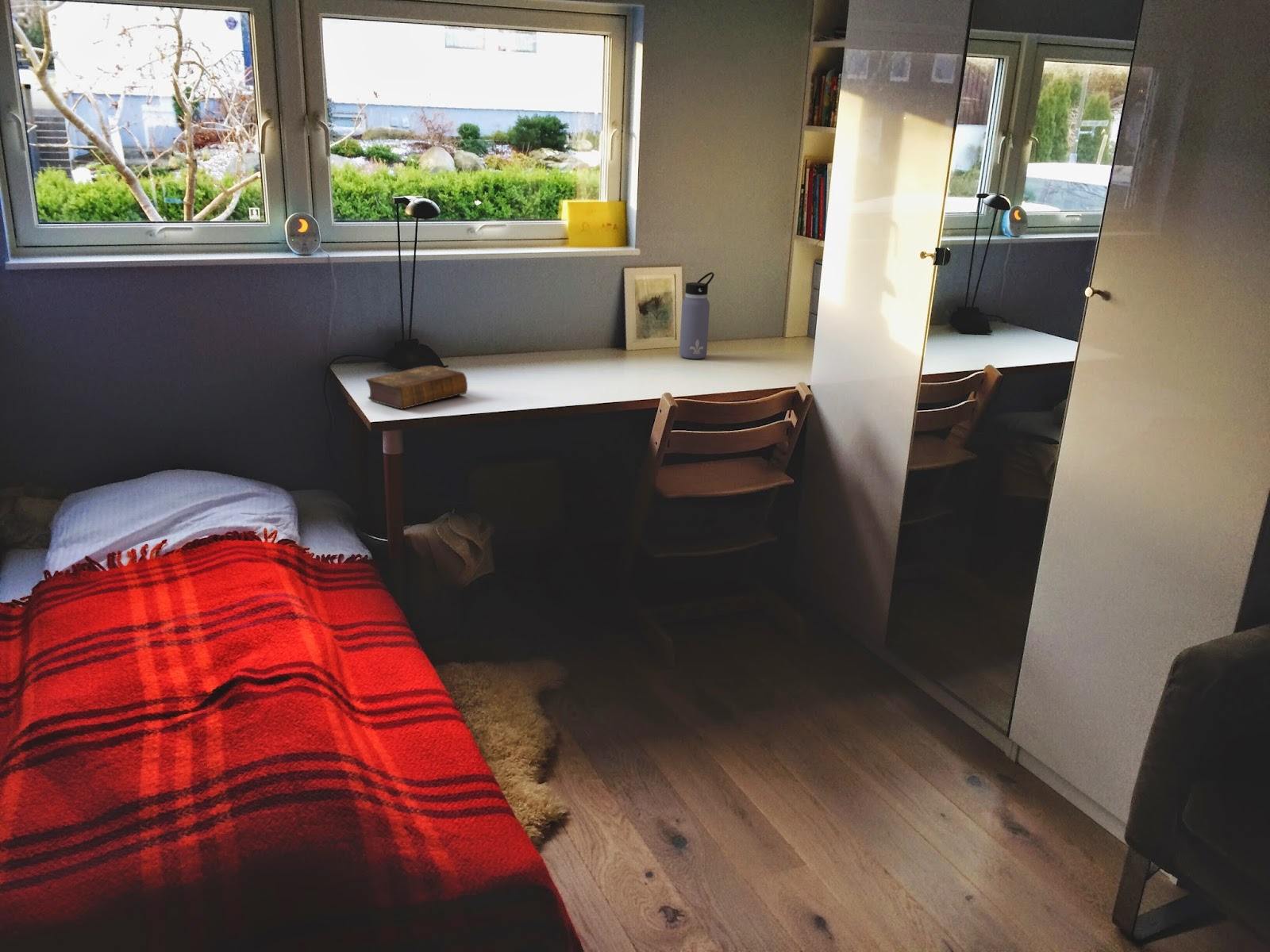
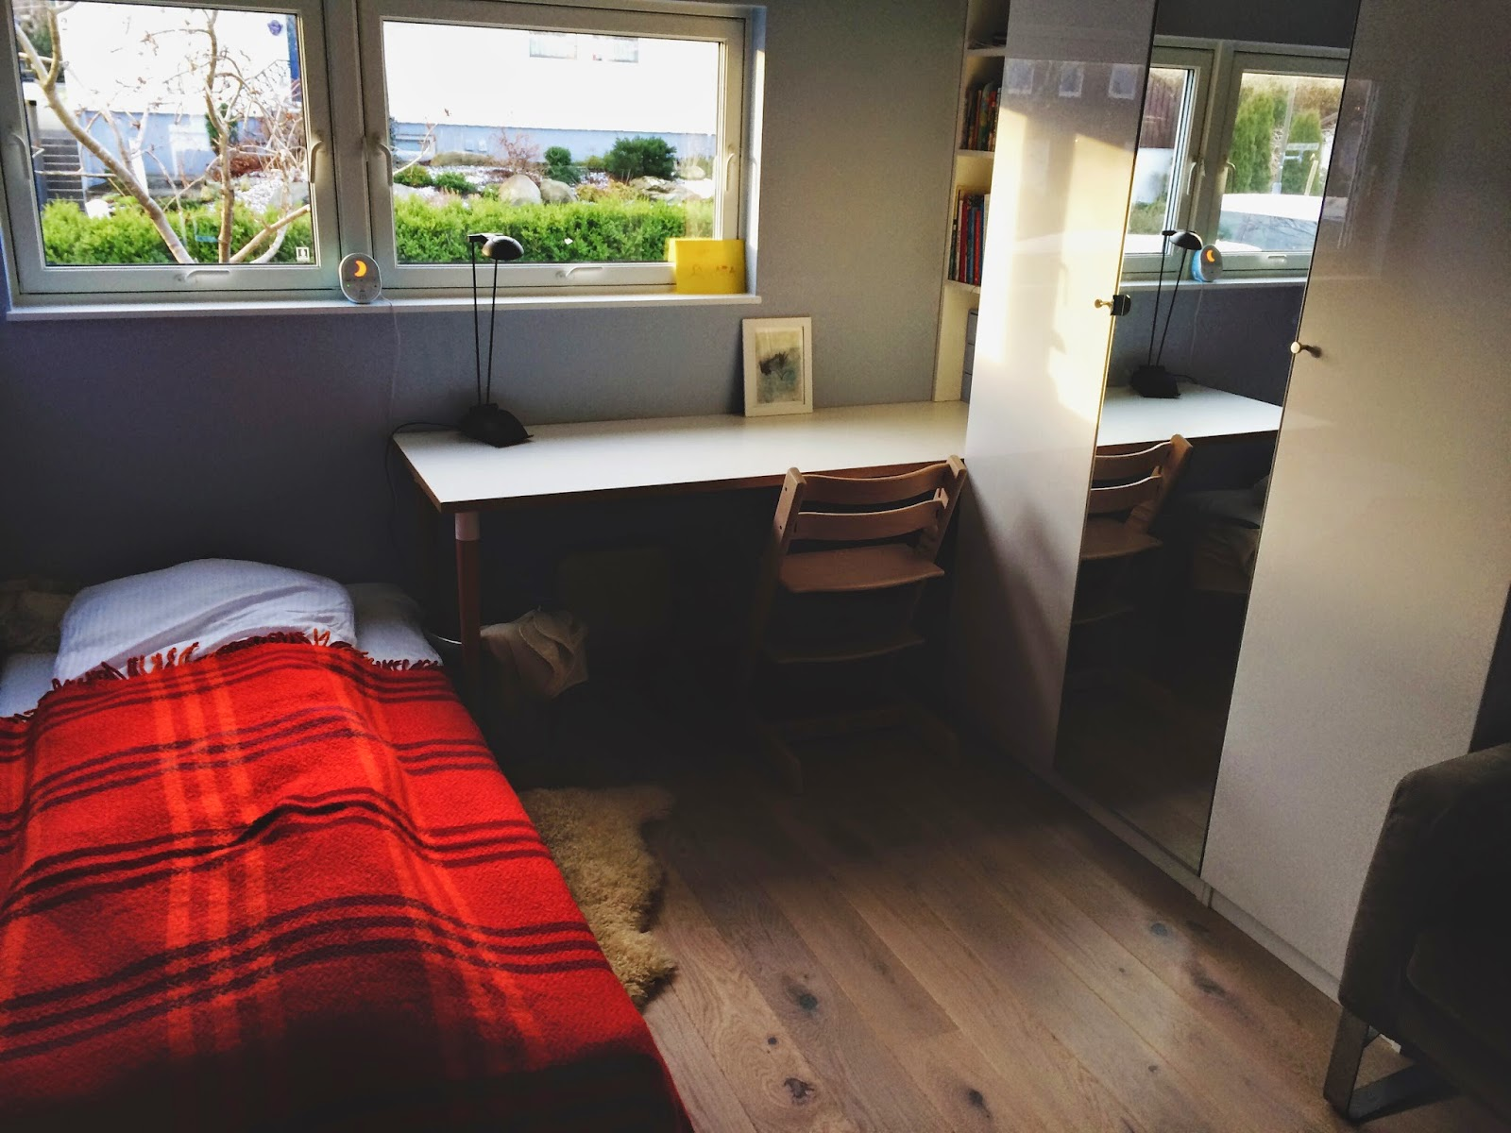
- water bottle [679,271,715,359]
- book [365,365,468,410]
